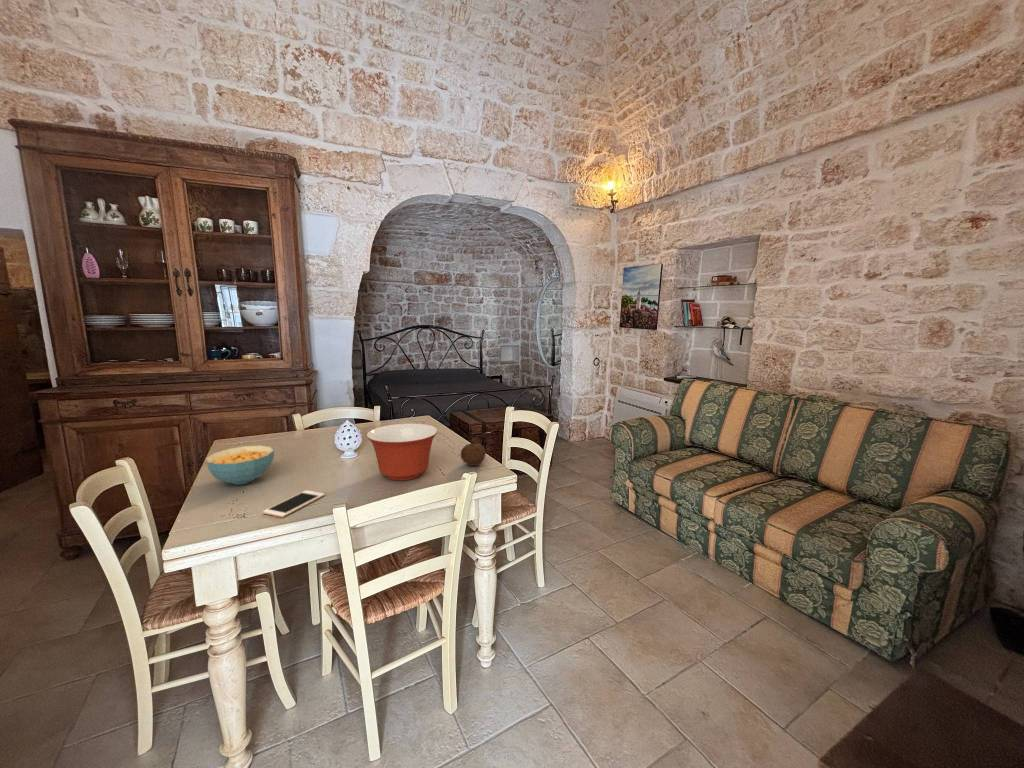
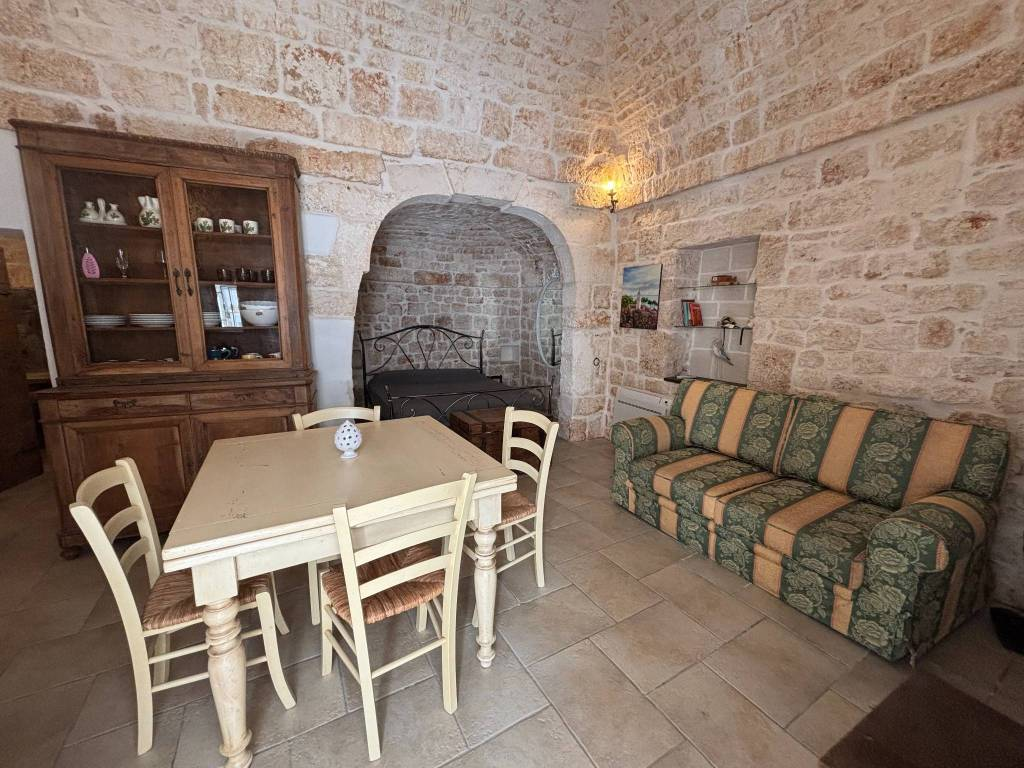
- fruit [460,439,487,467]
- mixing bowl [365,423,439,481]
- cereal bowl [204,445,275,486]
- cell phone [262,489,326,518]
